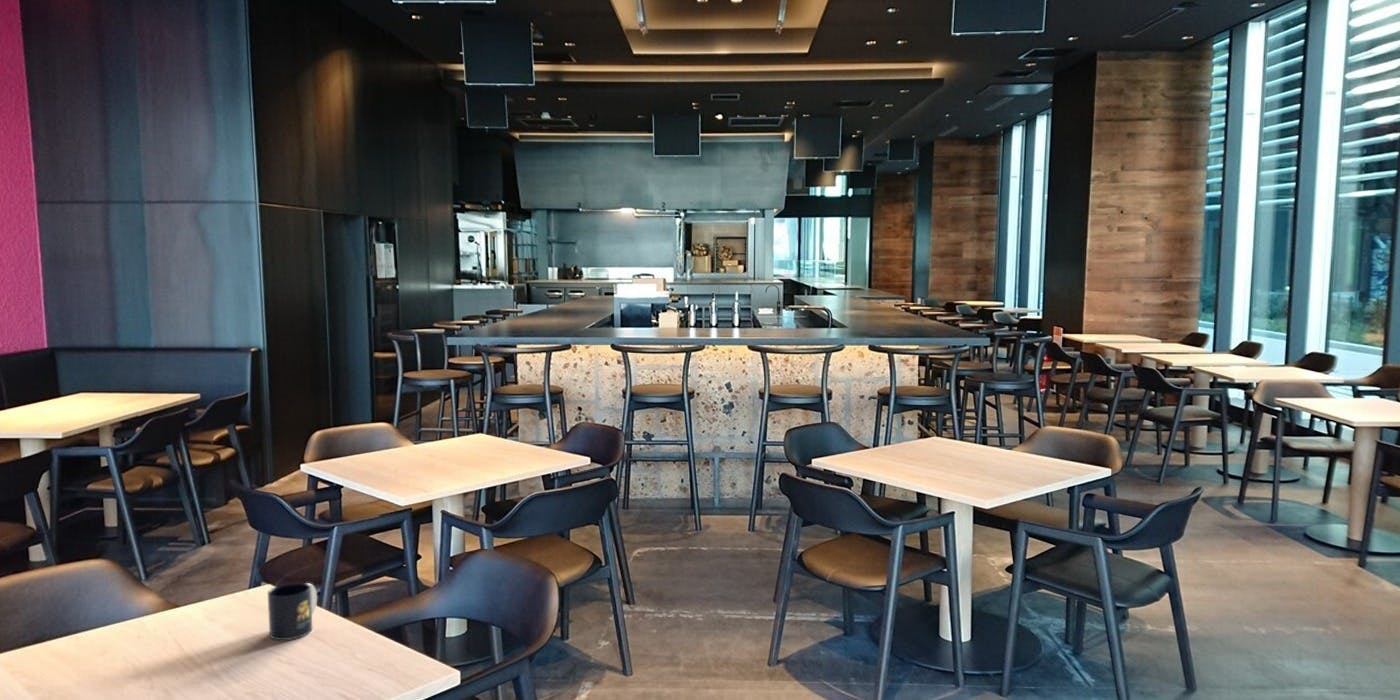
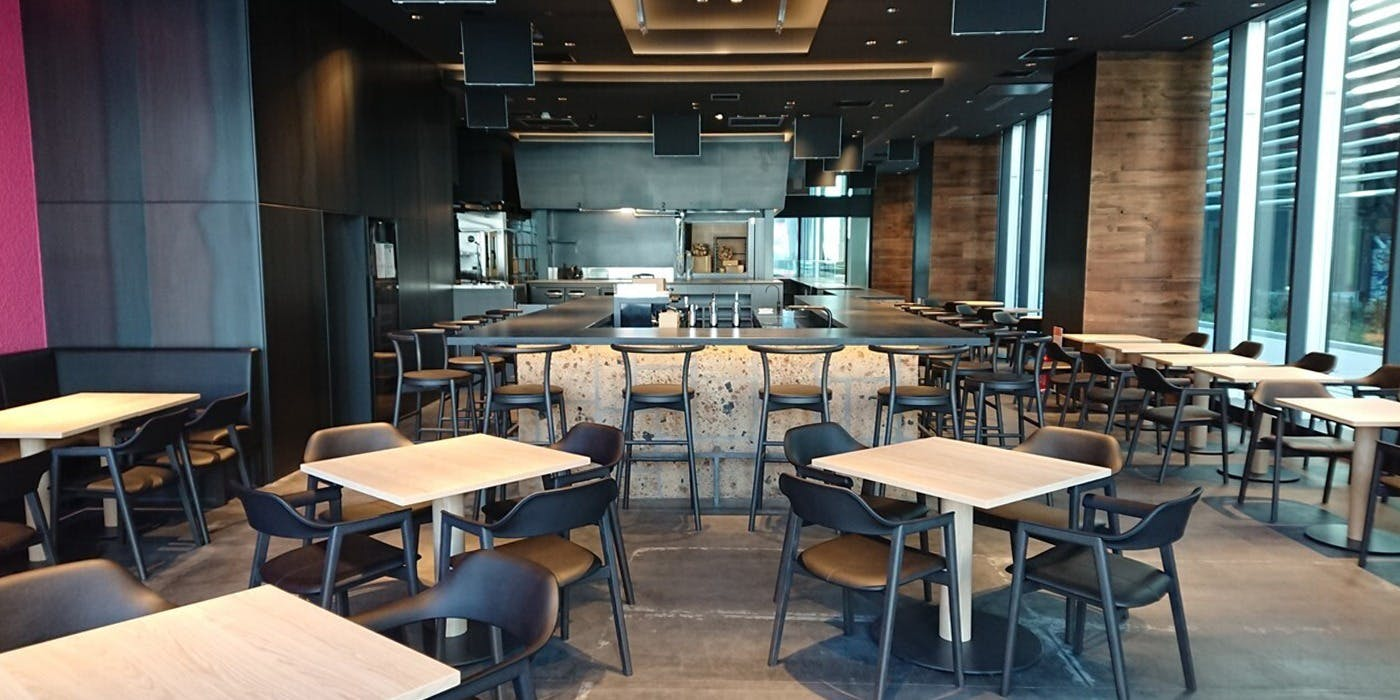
- mug [267,582,318,641]
